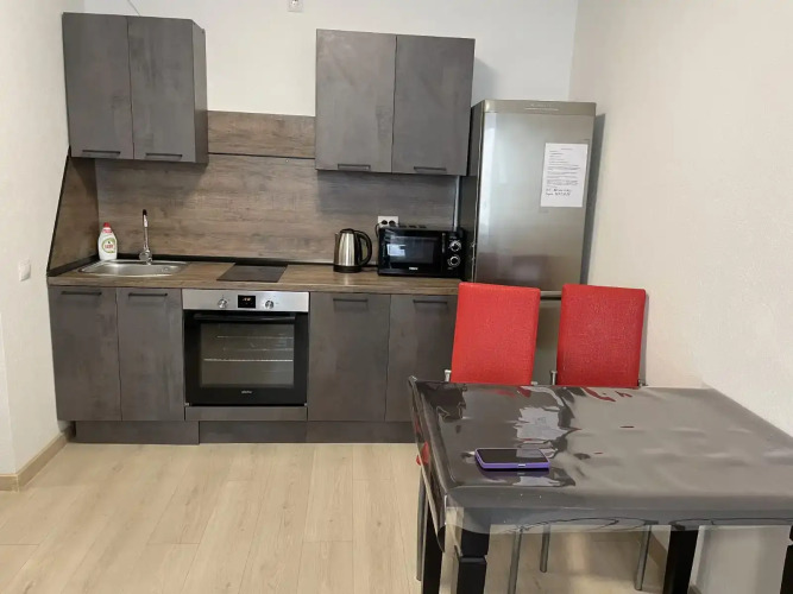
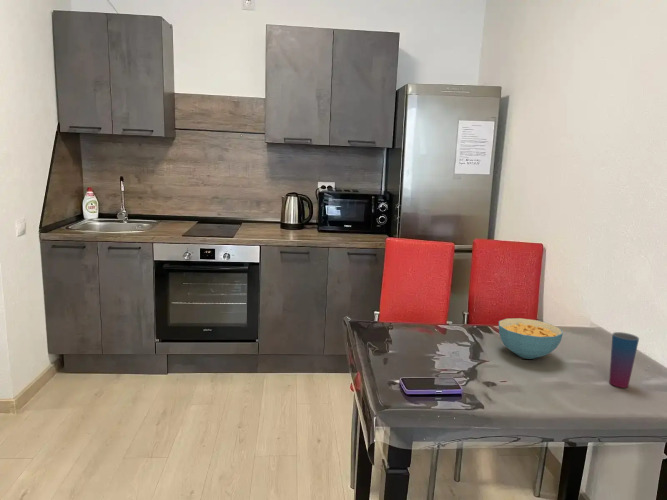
+ cereal bowl [498,317,564,360]
+ cup [608,331,640,389]
